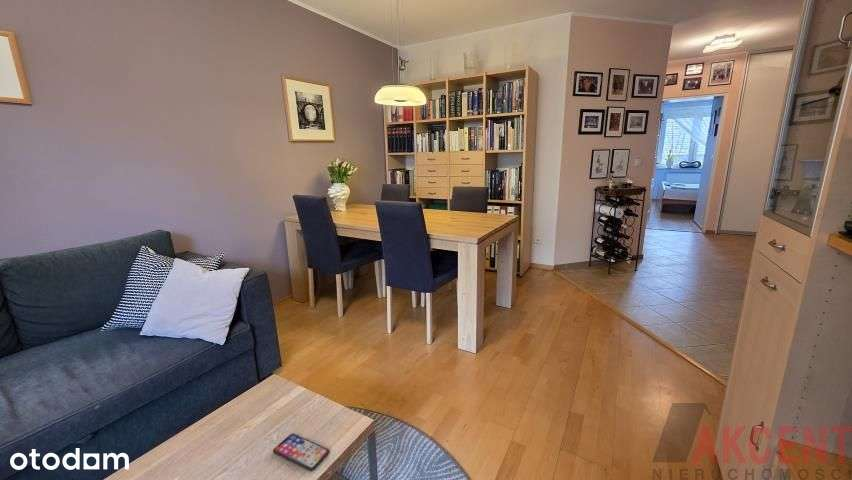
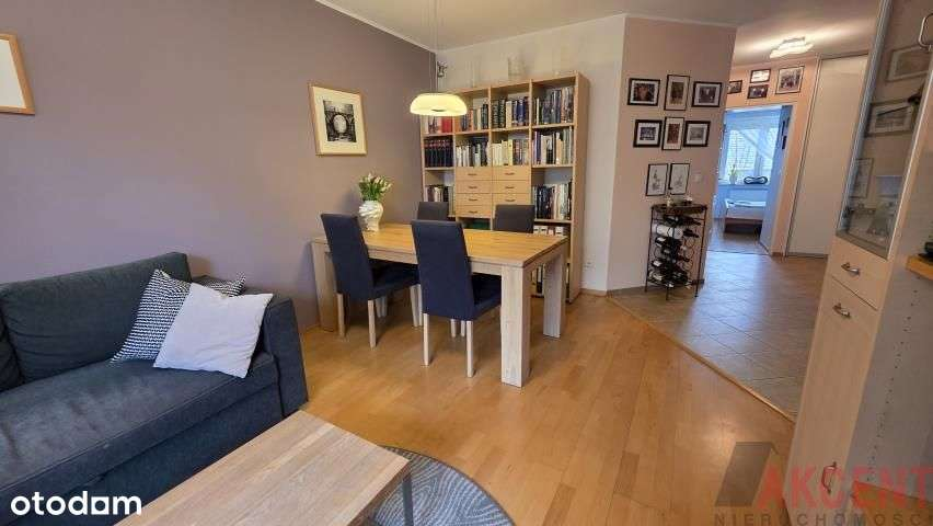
- smartphone [272,433,330,472]
